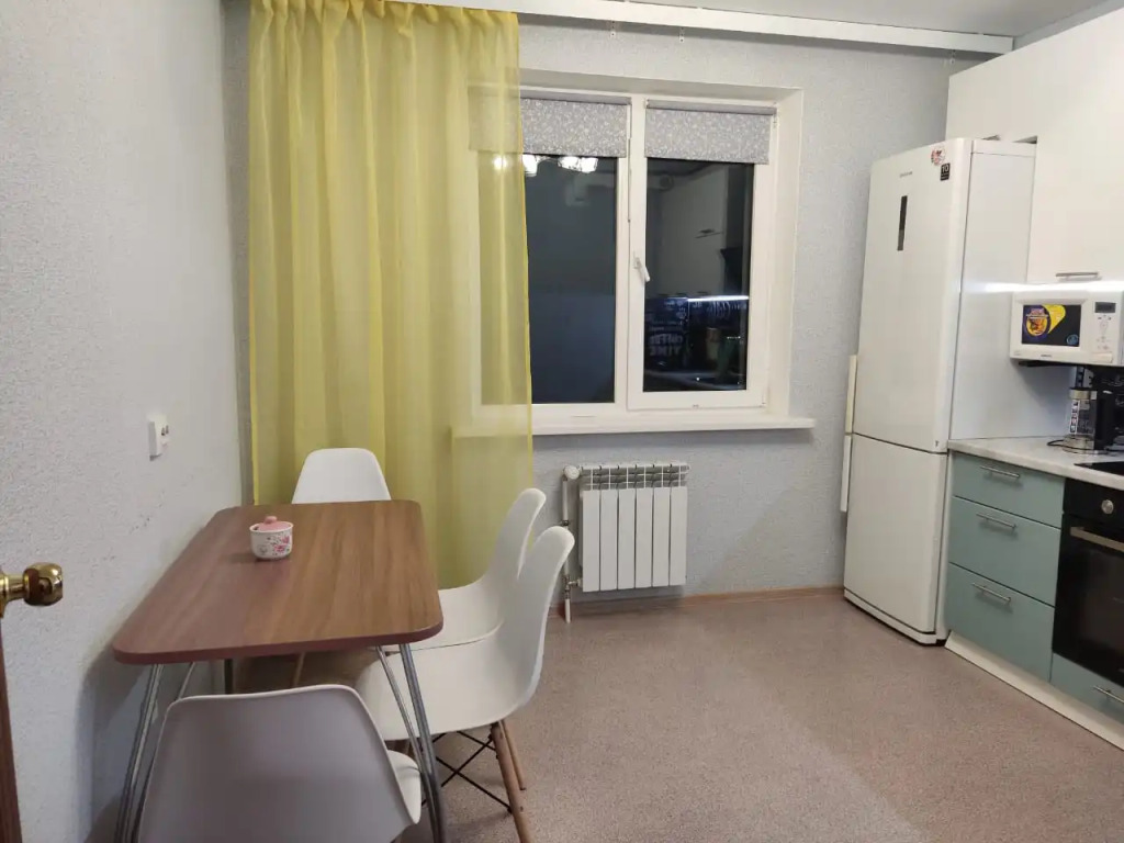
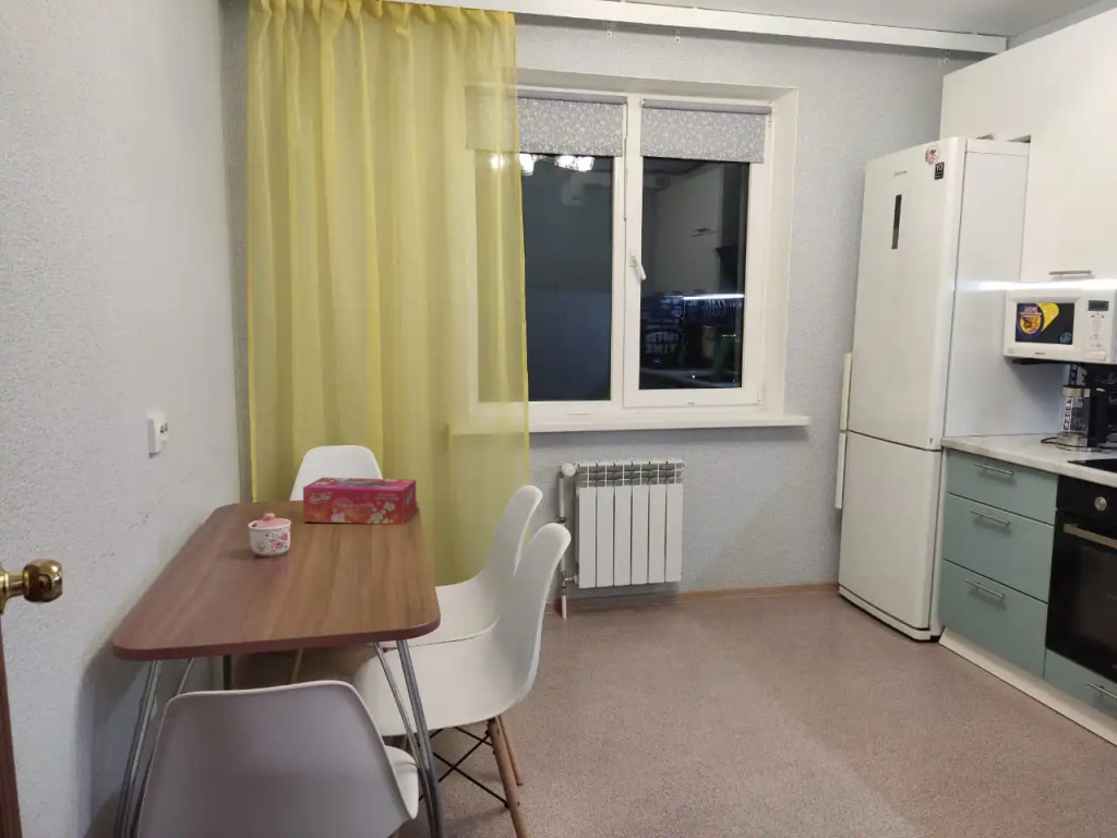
+ tissue box [302,477,418,526]
